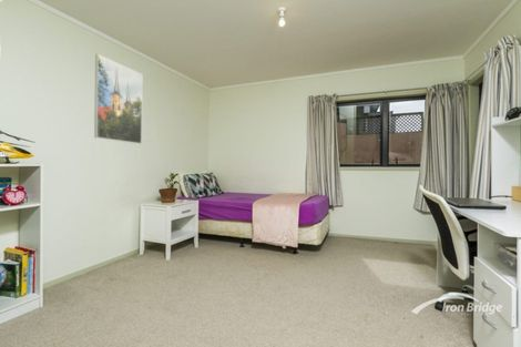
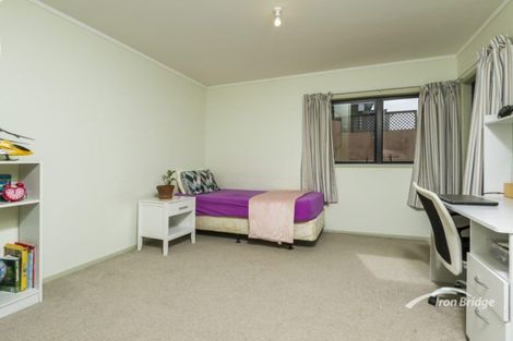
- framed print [93,53,143,145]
